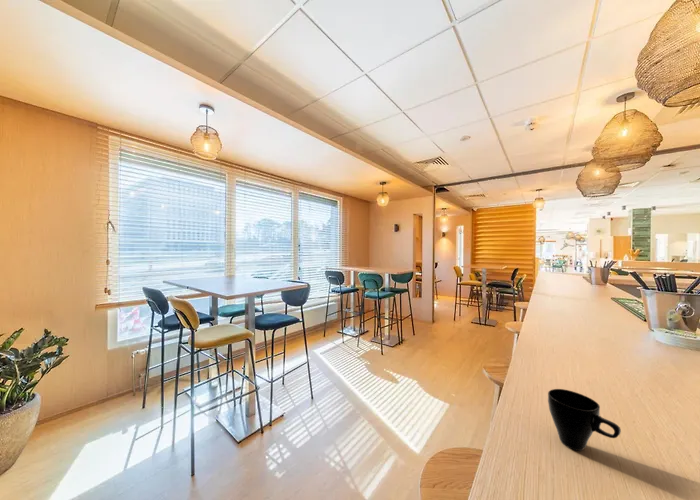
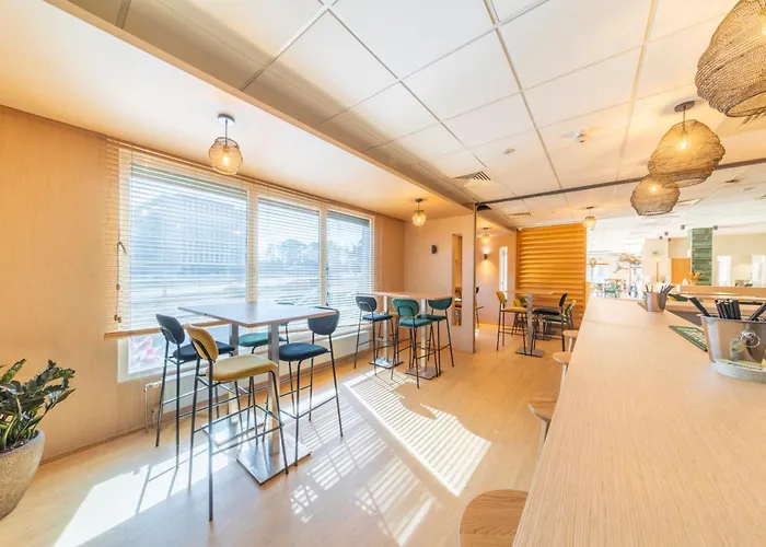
- cup [547,388,622,452]
